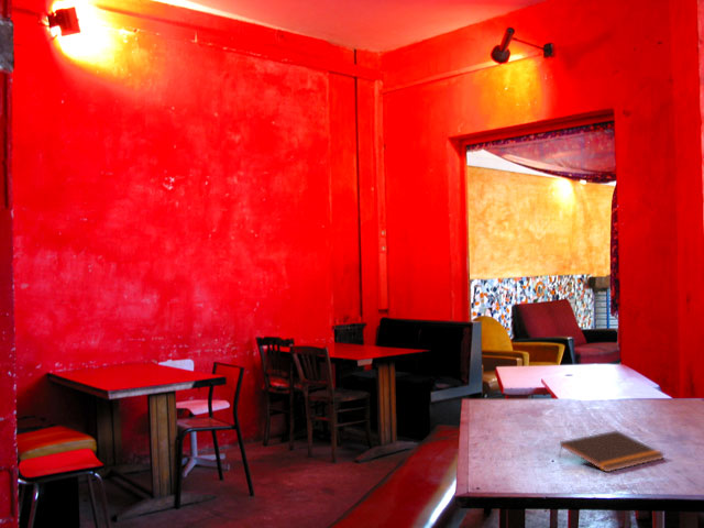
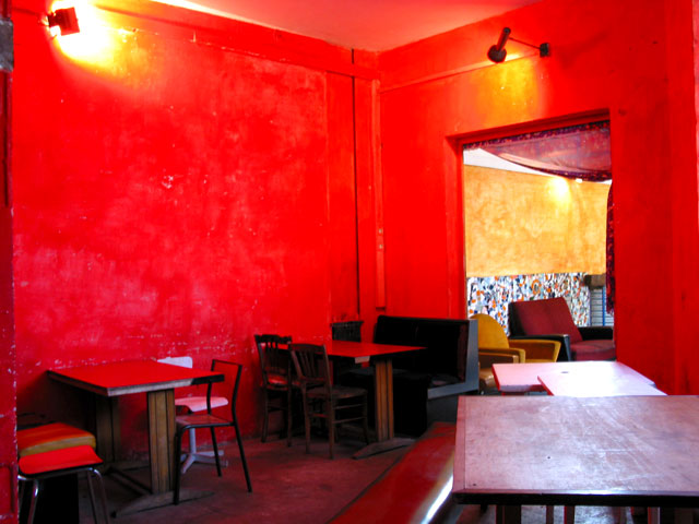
- notepad [558,430,666,473]
